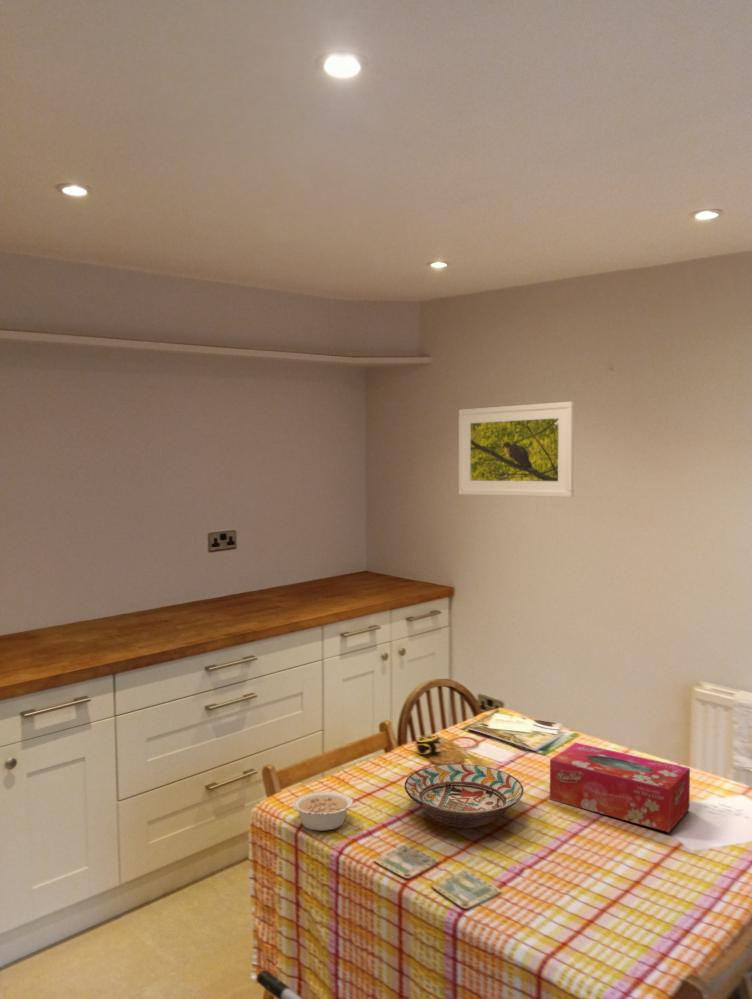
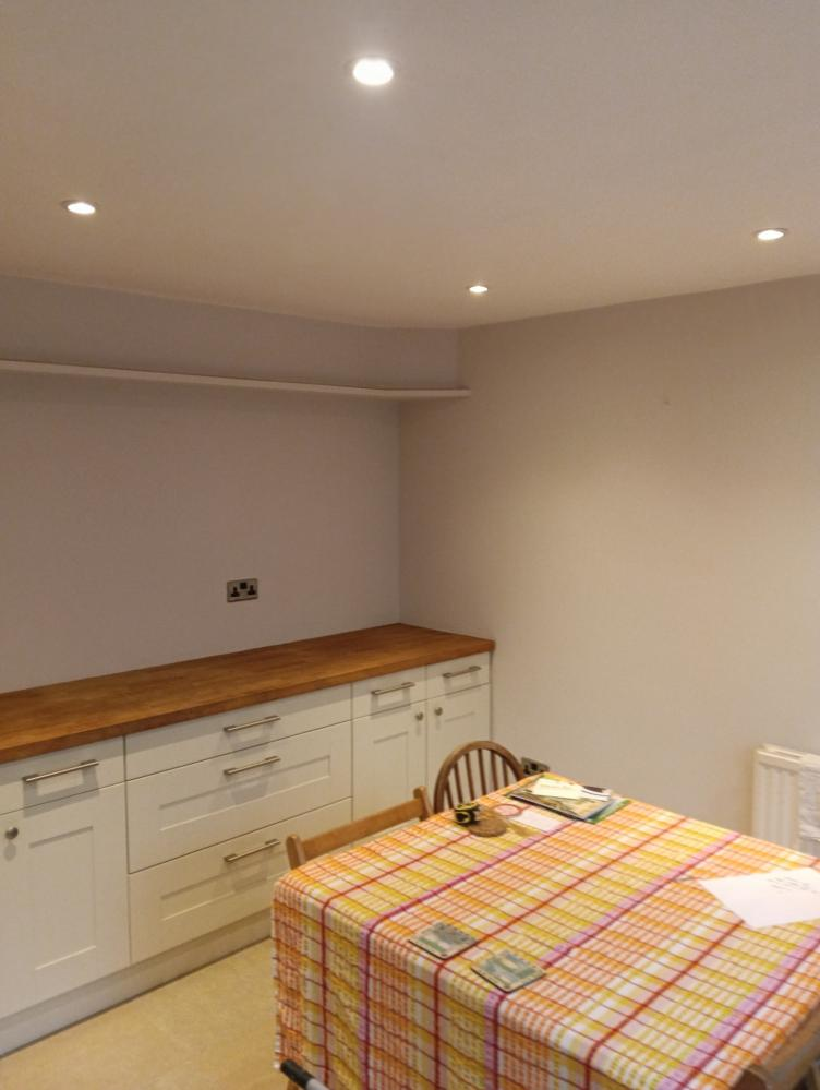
- legume [292,791,359,832]
- tissue box [549,742,691,833]
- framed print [458,401,575,498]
- decorative bowl [403,763,525,829]
